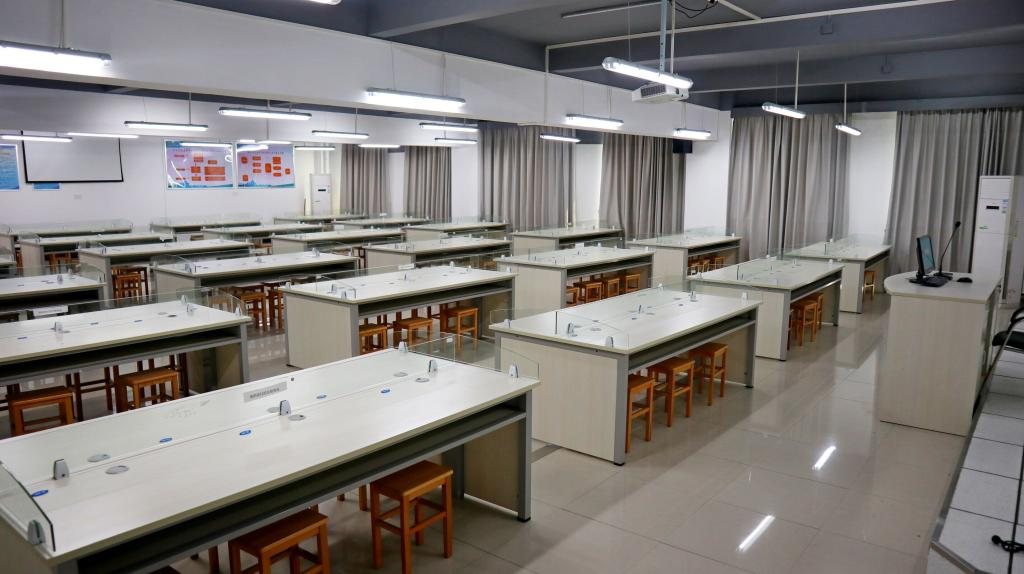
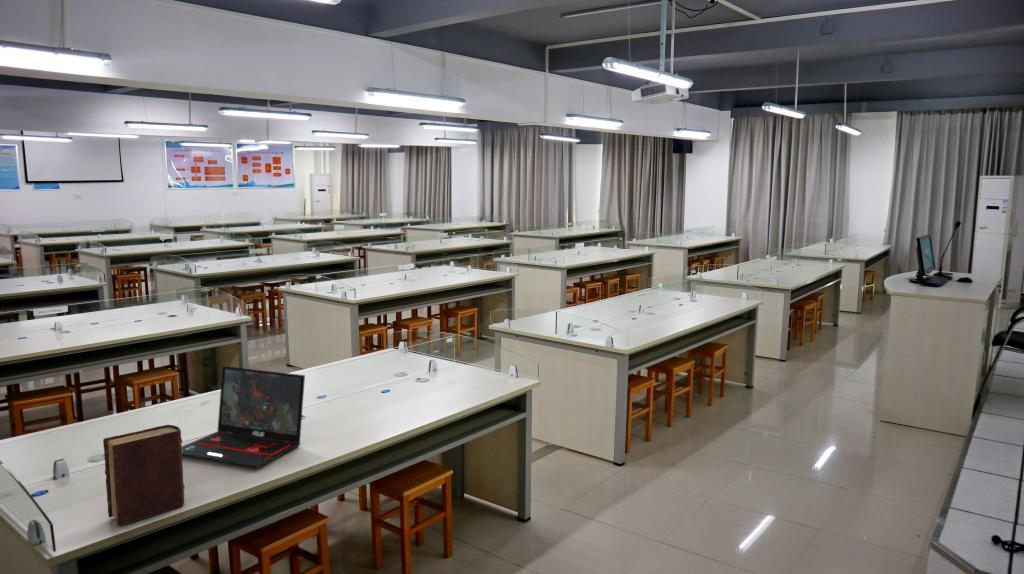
+ laptop [182,365,306,469]
+ diary [102,424,186,527]
